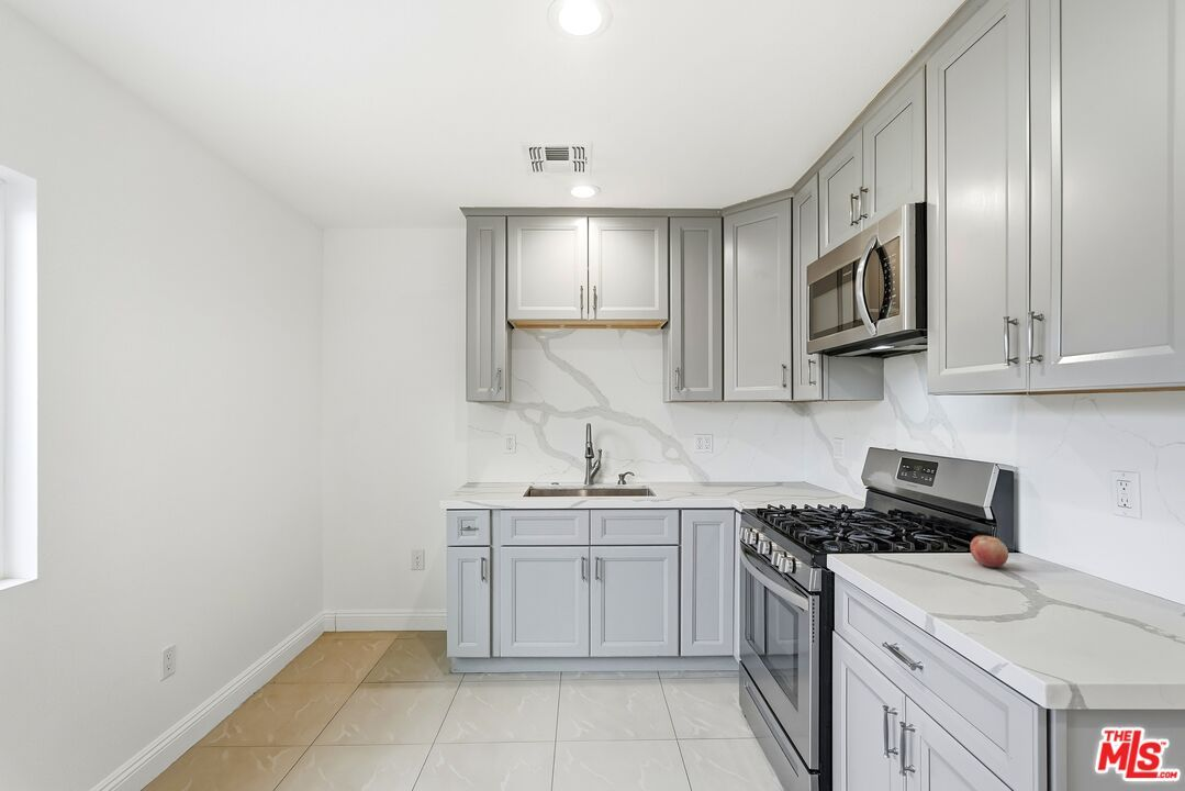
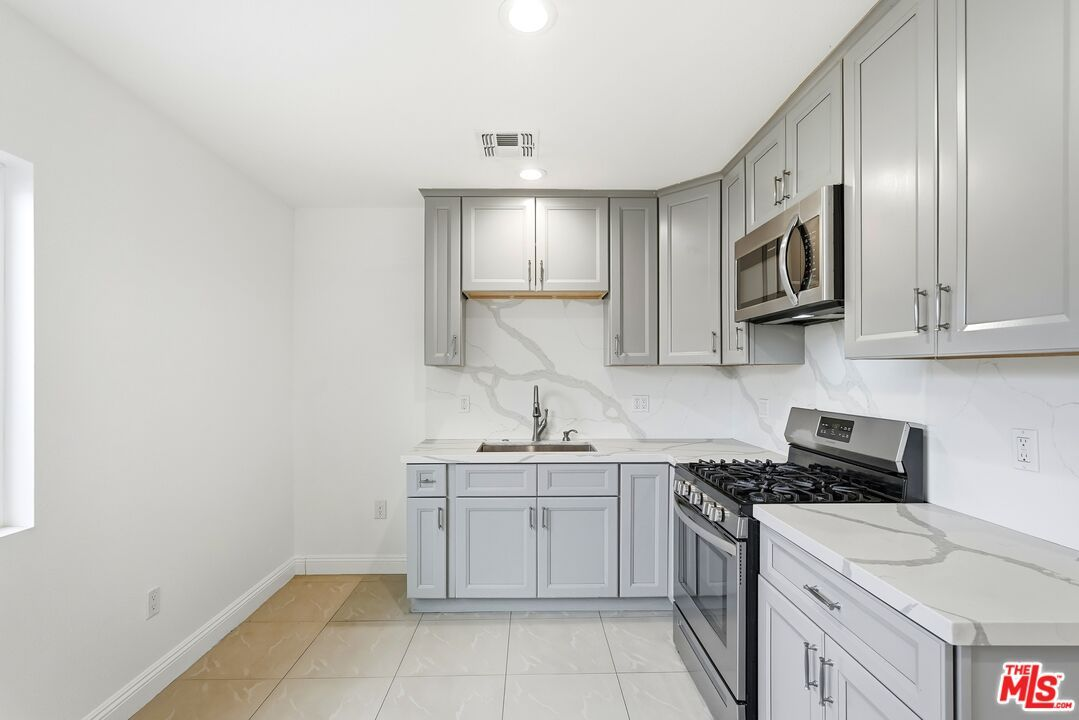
- fruit [969,534,1009,568]
